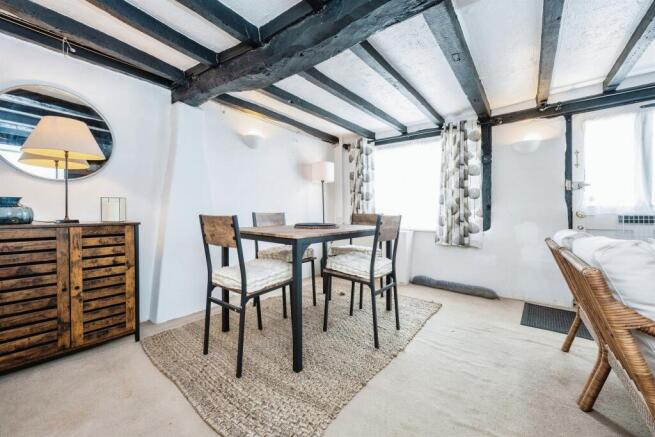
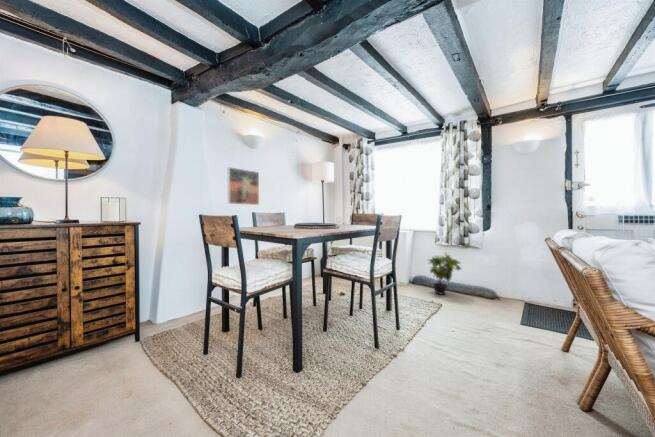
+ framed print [227,166,260,206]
+ potted plant [426,251,463,296]
